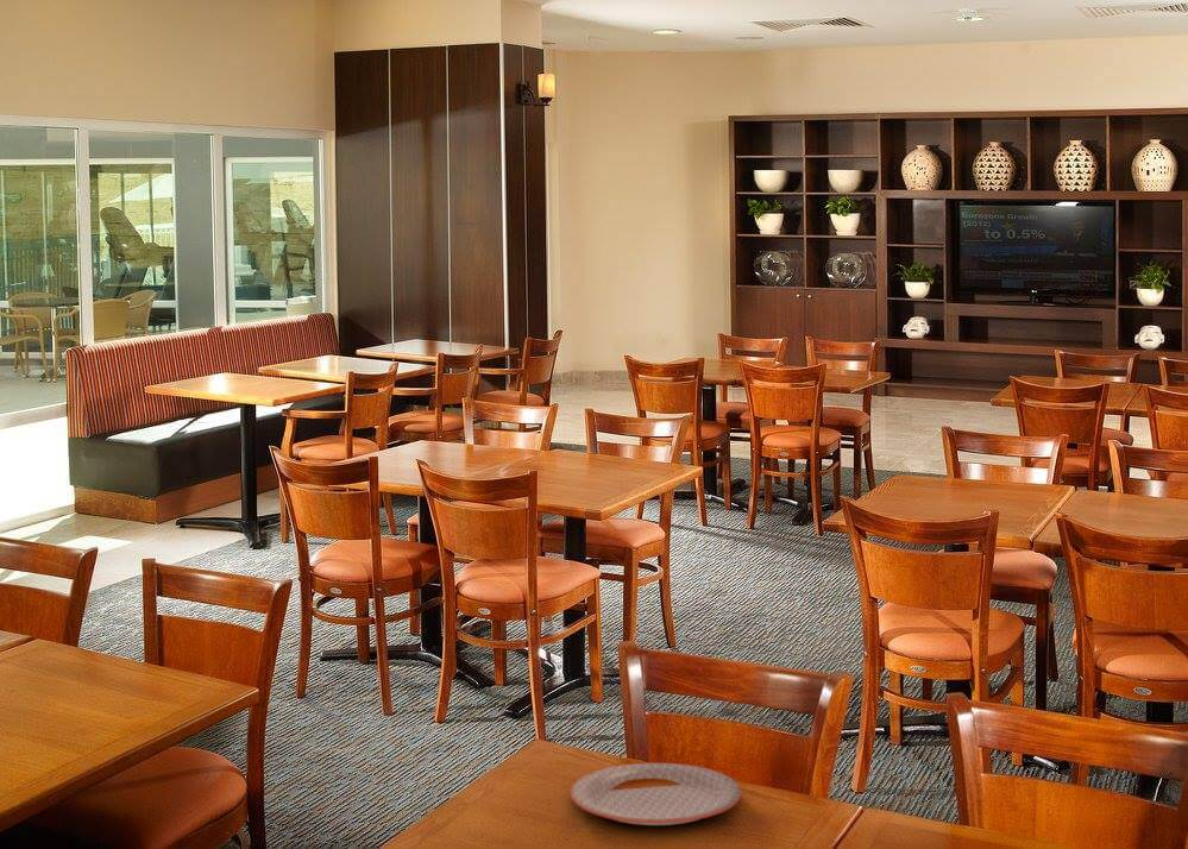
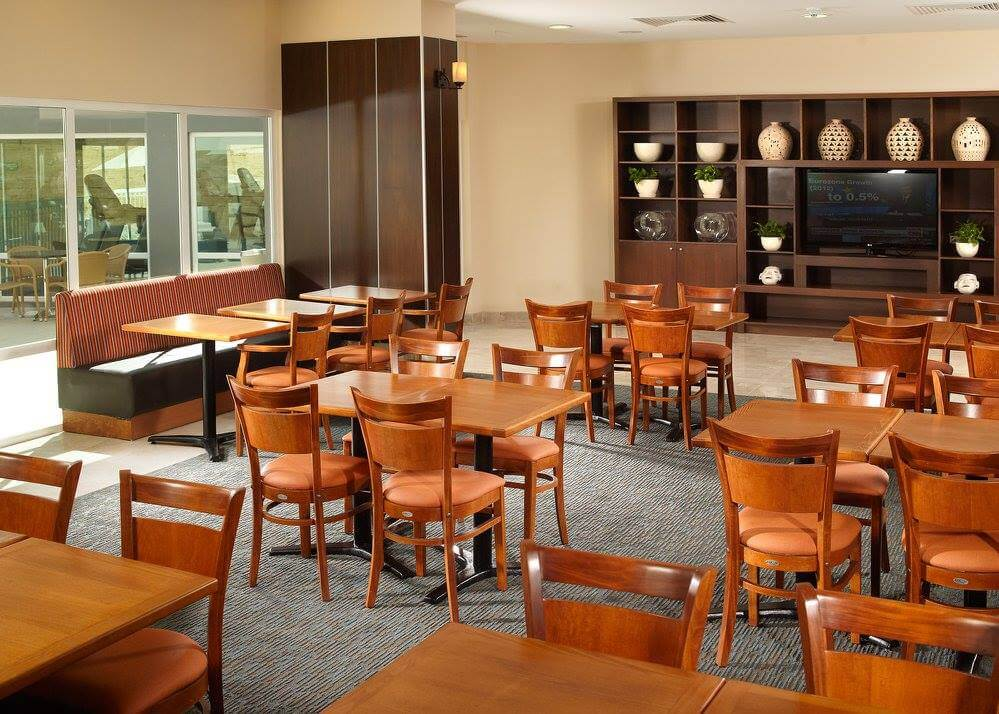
- plate [568,762,743,826]
